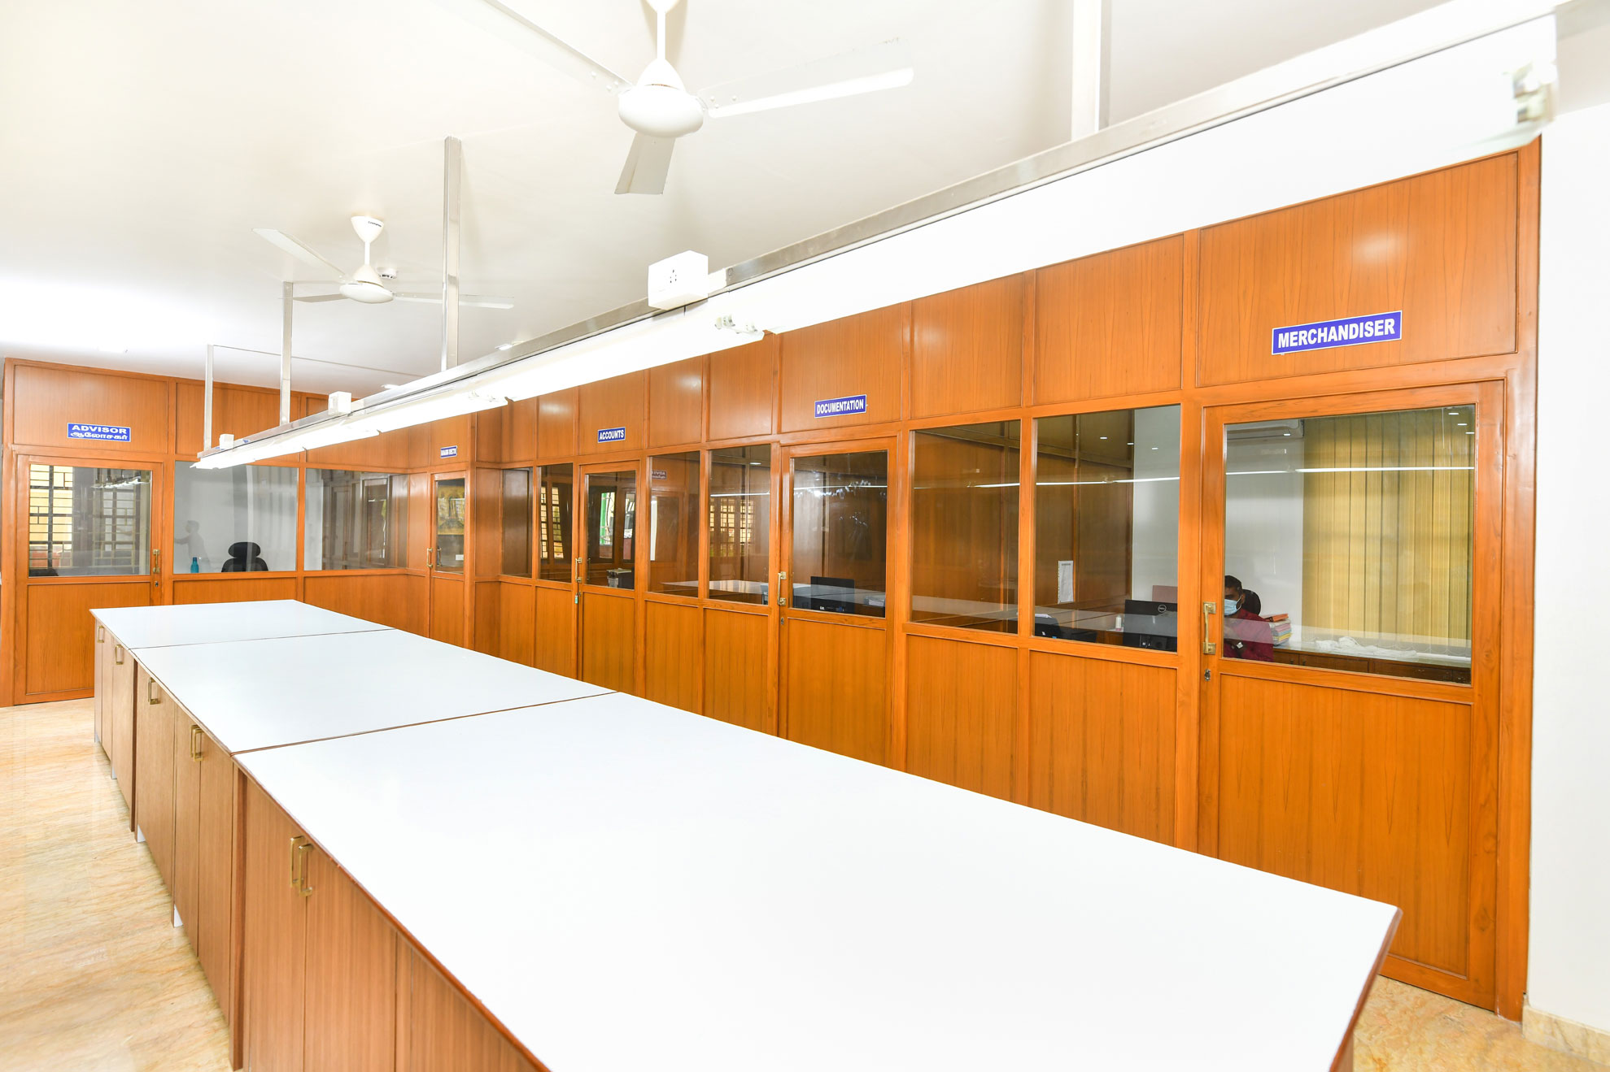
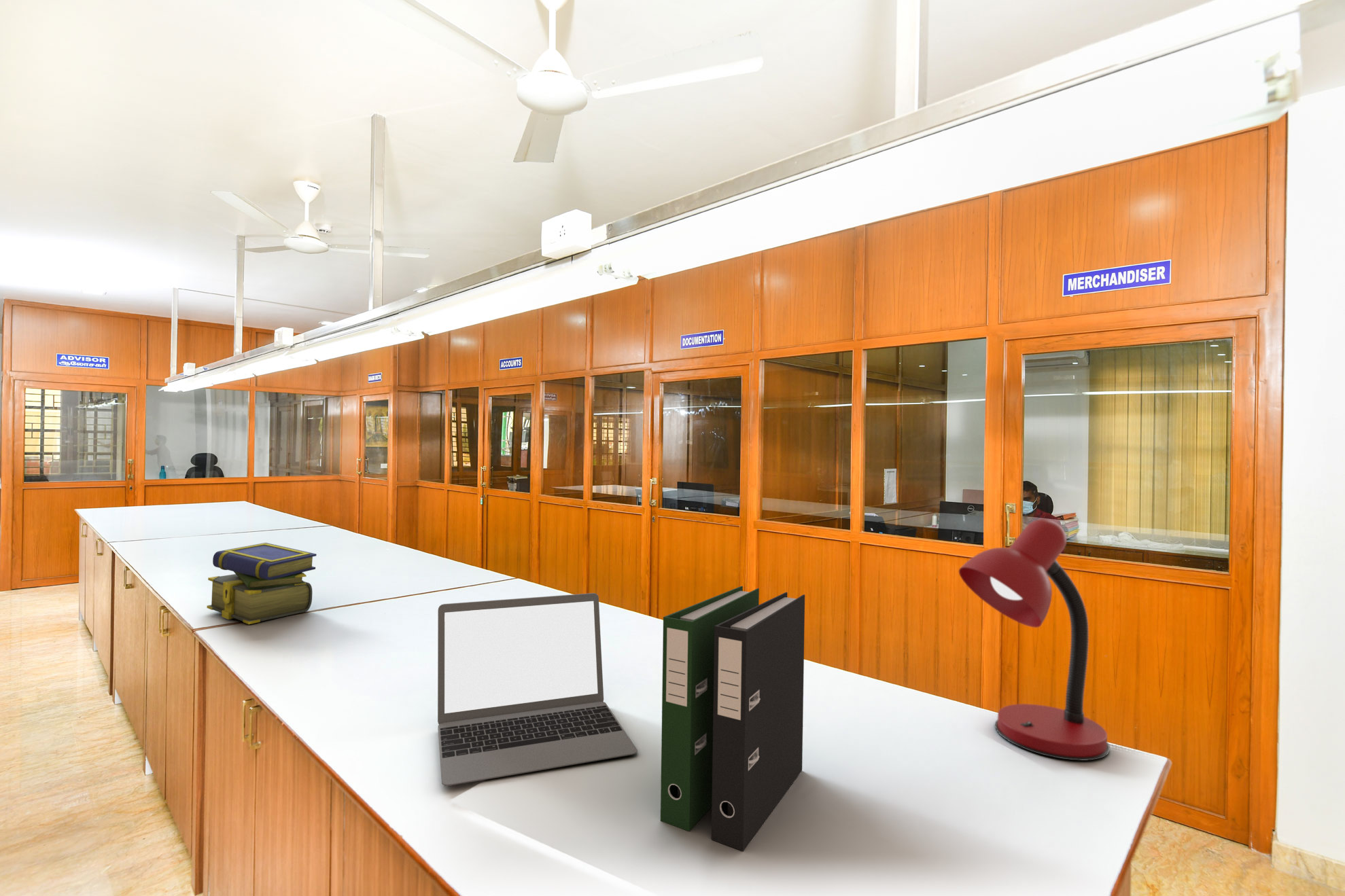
+ binder [660,586,805,852]
+ stack of books [206,542,317,625]
+ desk lamp [958,518,1111,761]
+ laptop [437,592,638,787]
